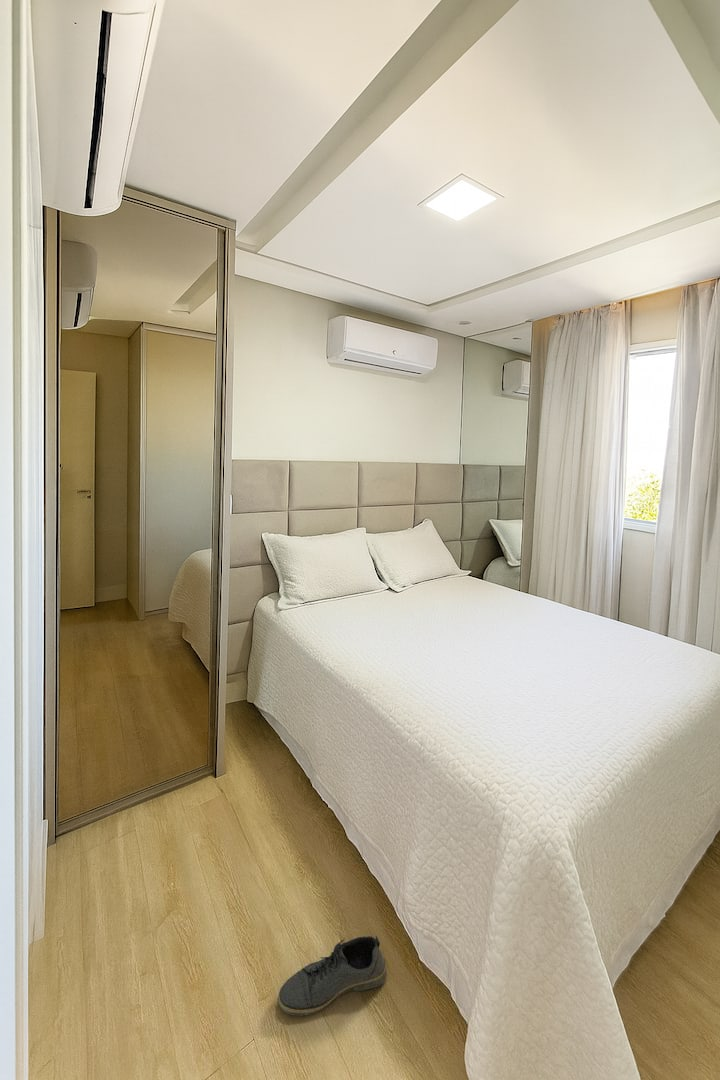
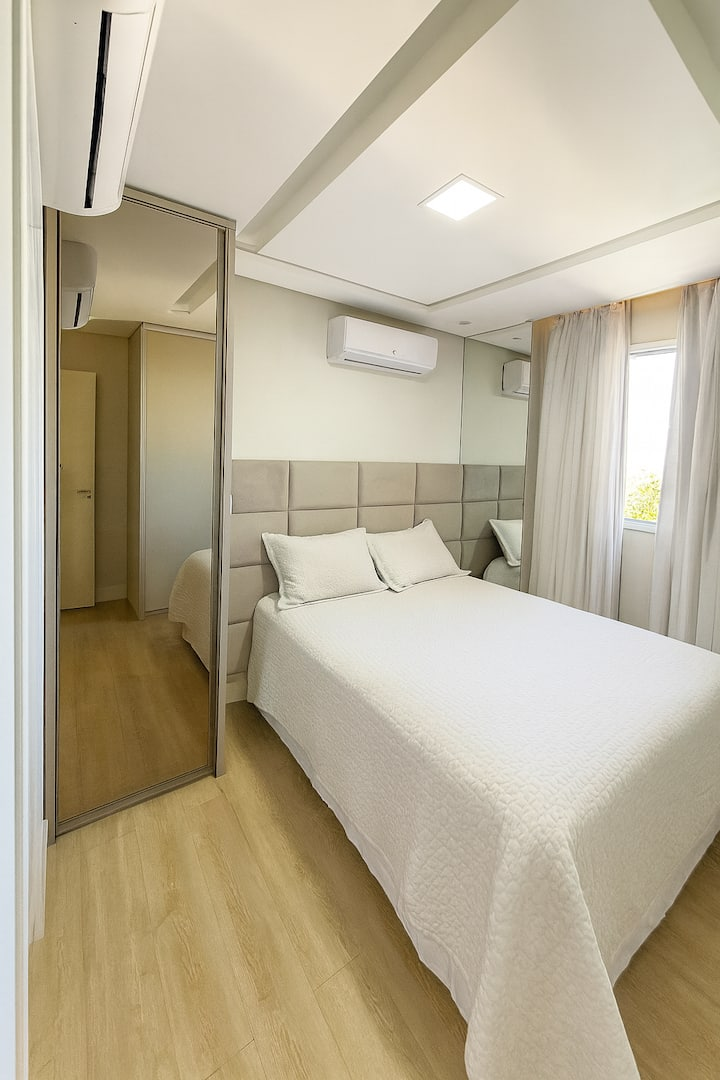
- shoe [277,935,388,1017]
